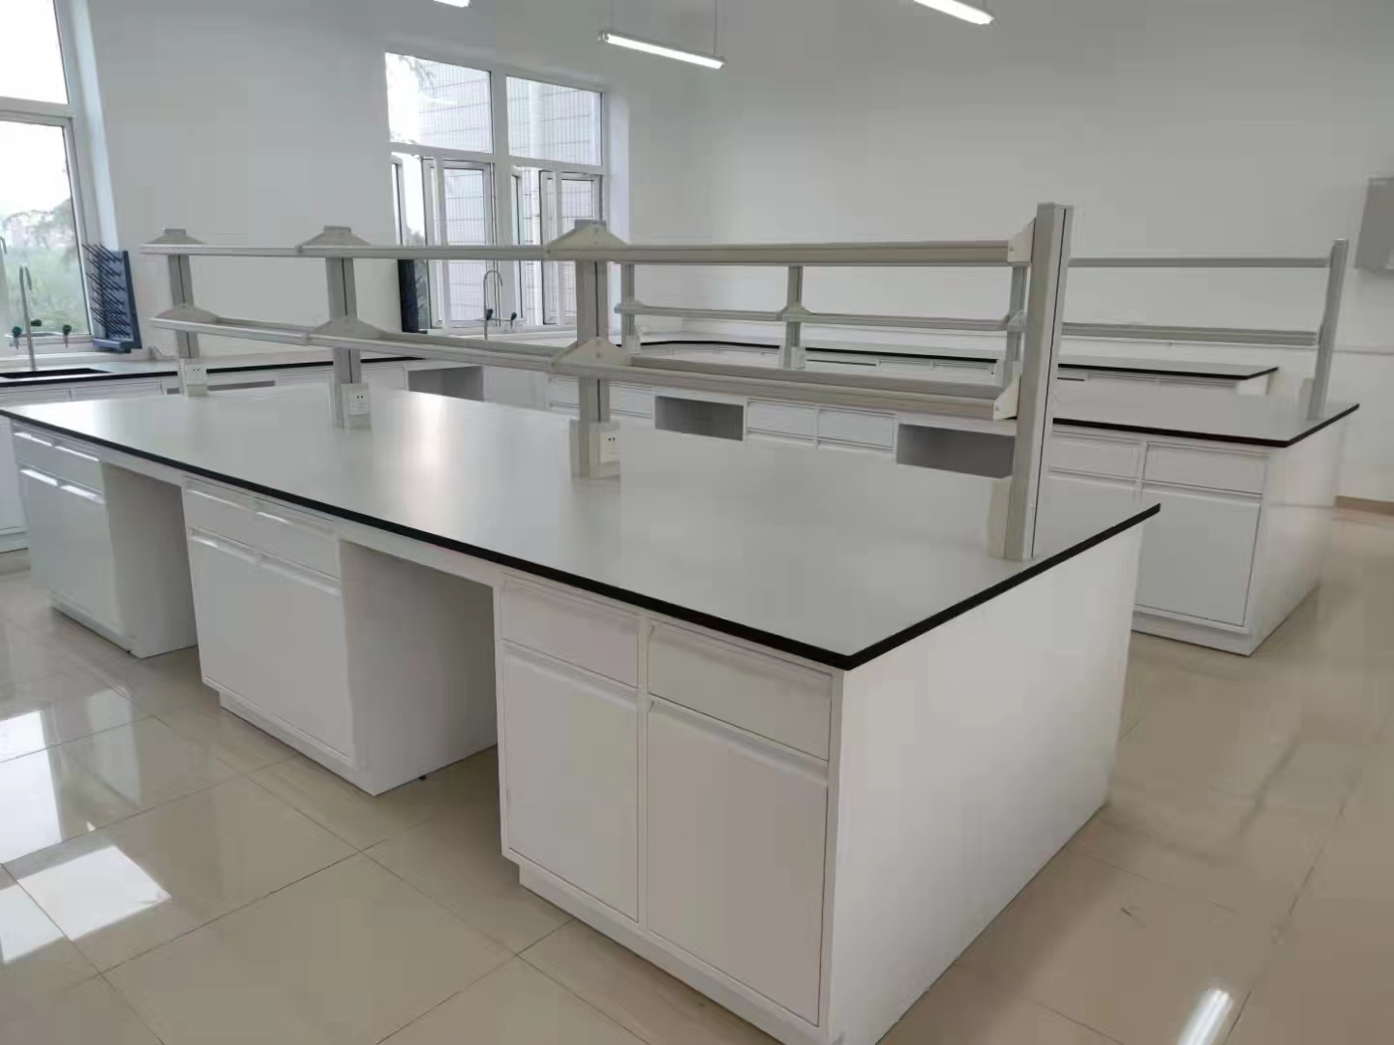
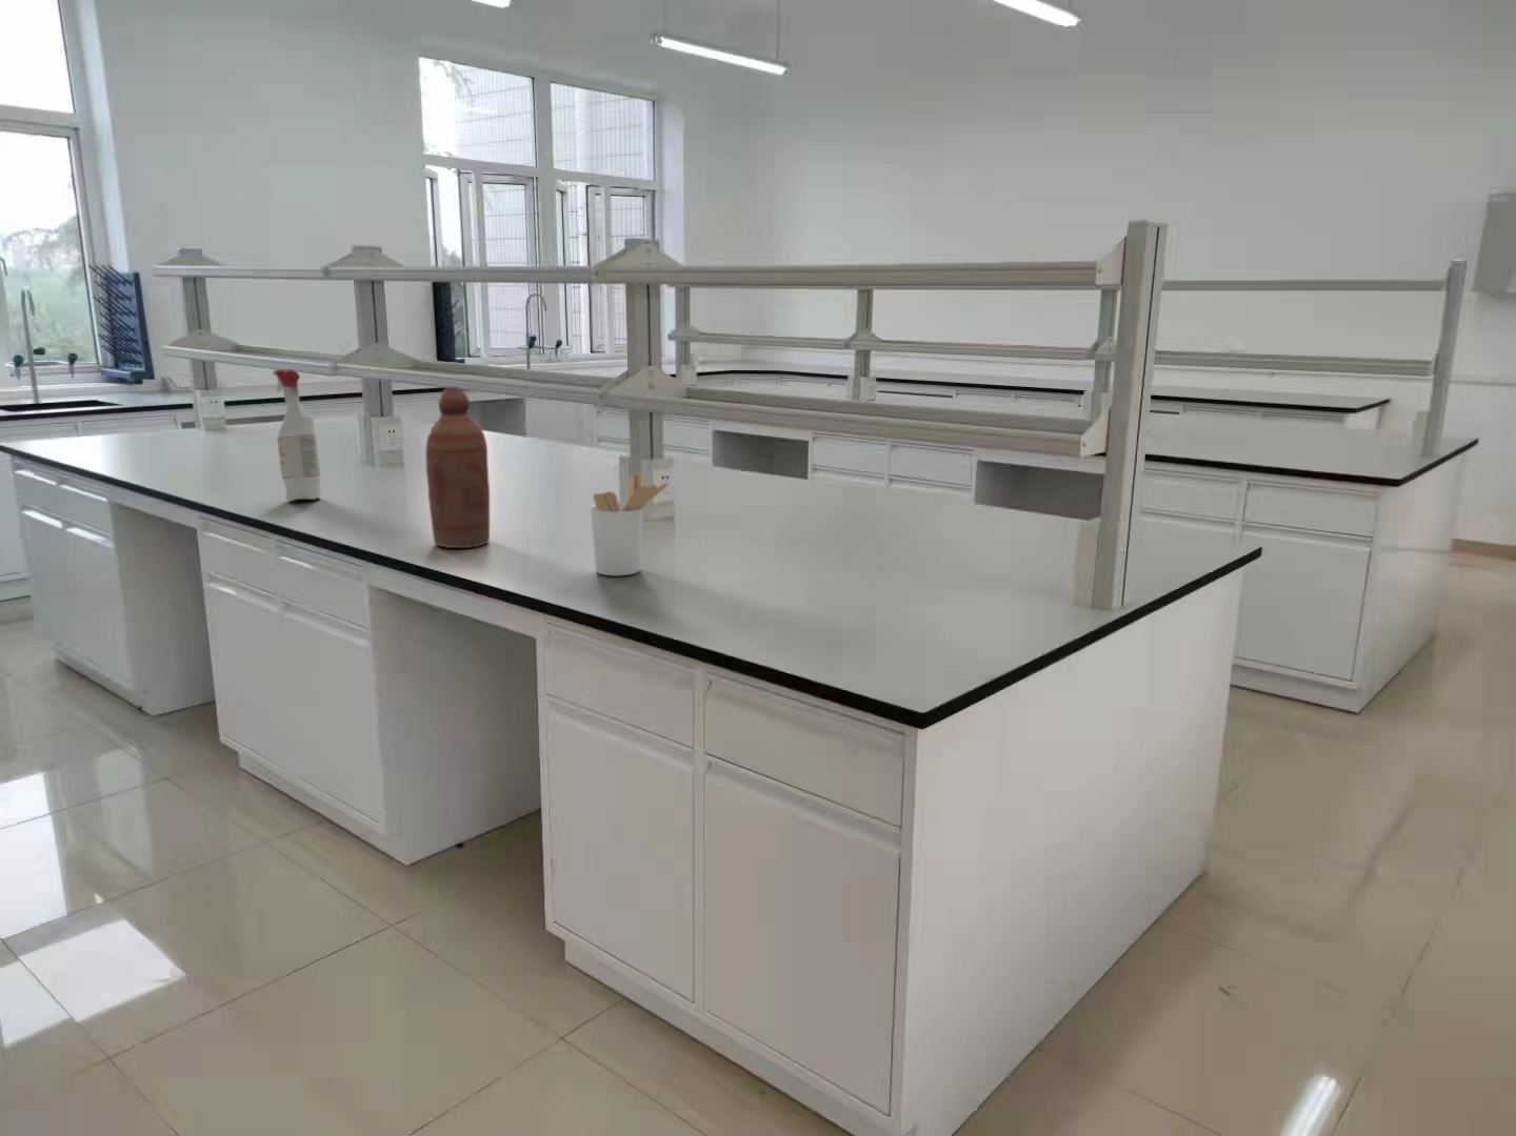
+ spray bottle [272,369,322,501]
+ bottle [424,385,491,549]
+ utensil holder [590,470,668,576]
